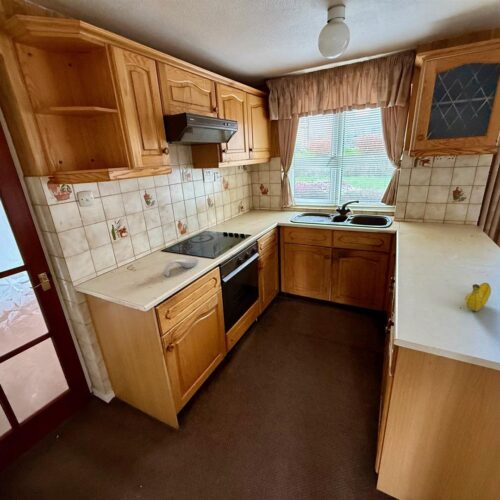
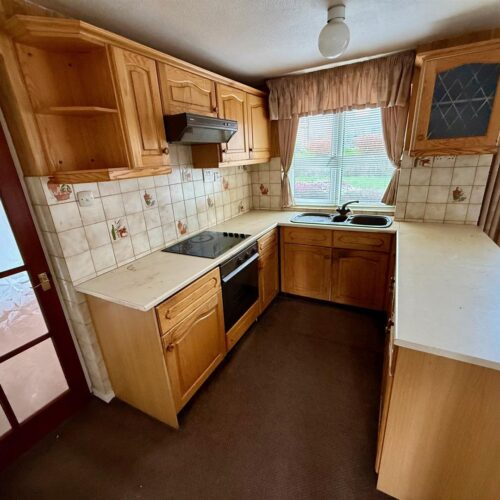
- fruit [464,282,492,312]
- spoon rest [163,257,200,277]
